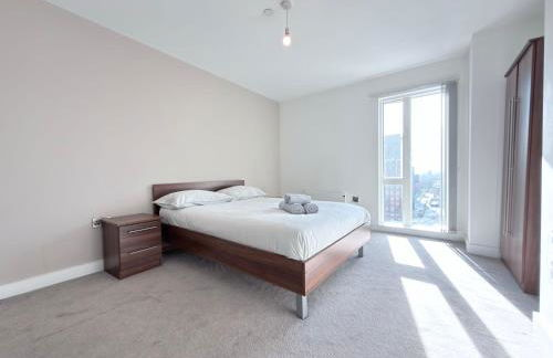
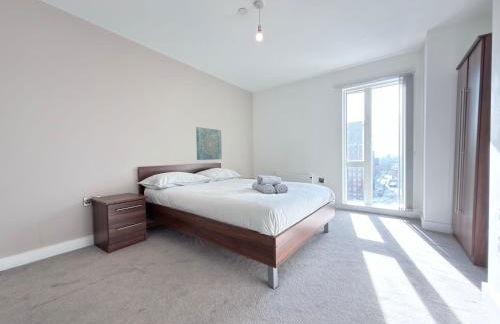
+ wall art [195,126,223,161]
